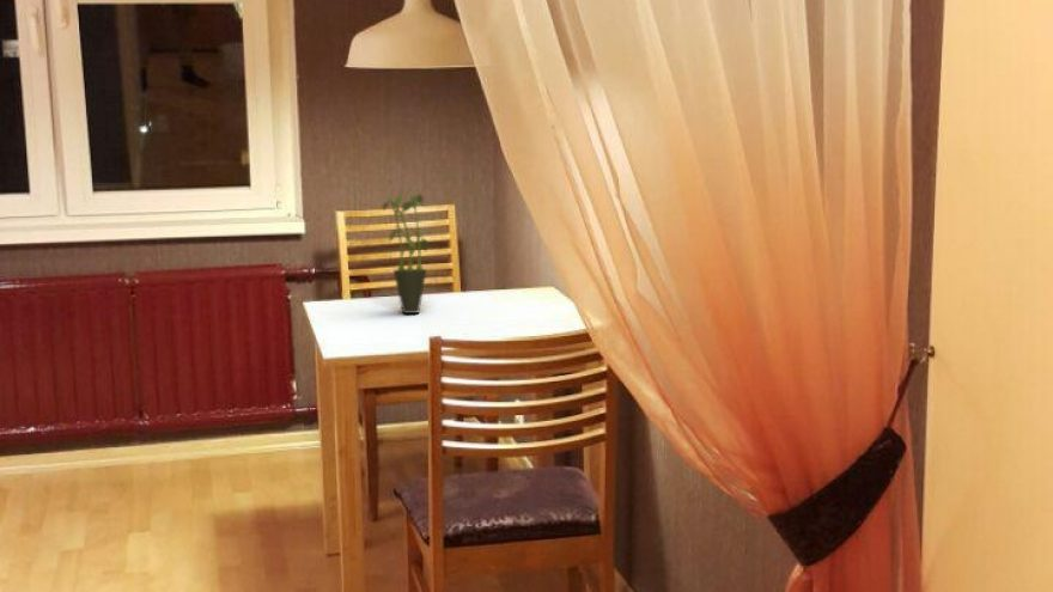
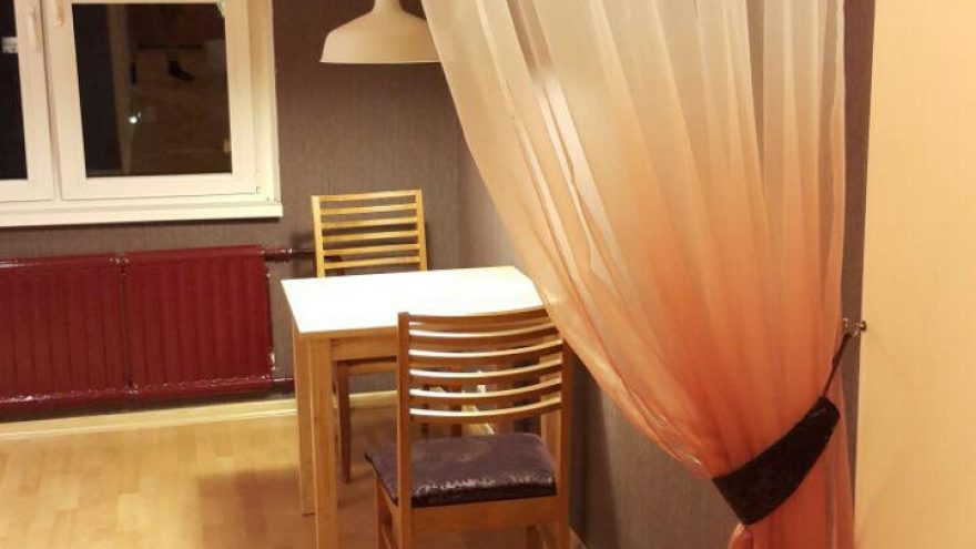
- potted plant [378,187,430,315]
